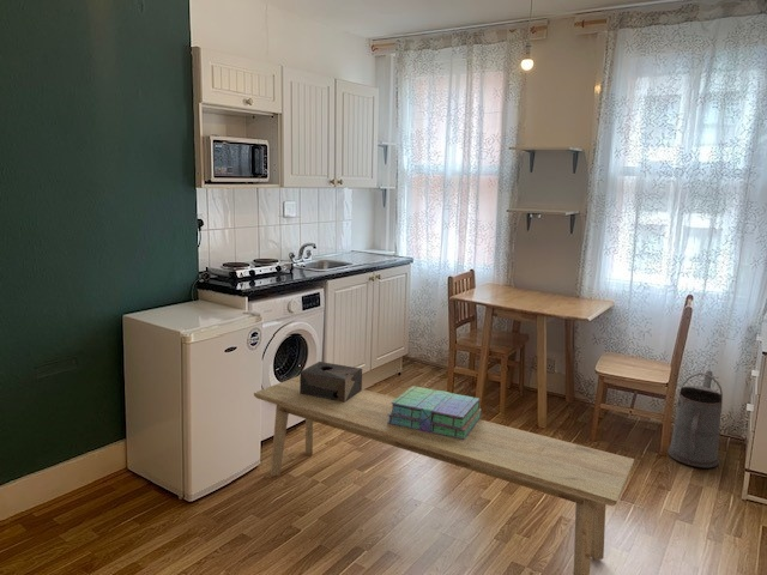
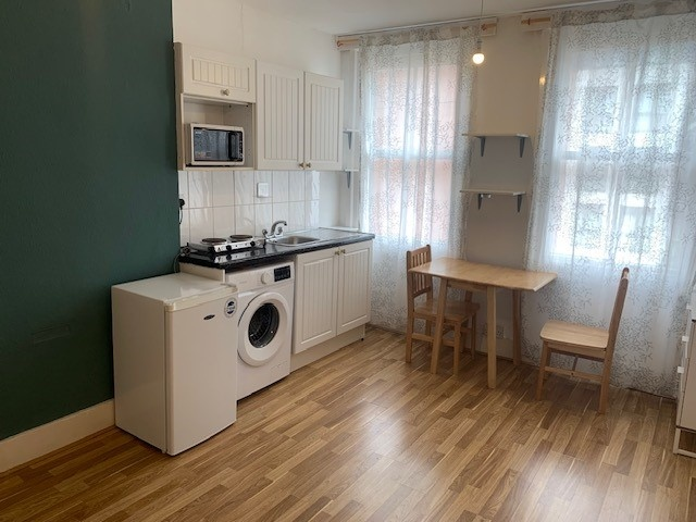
- watering can [666,369,724,468]
- stack of books [387,385,483,440]
- box [298,361,363,402]
- bench [253,374,635,575]
